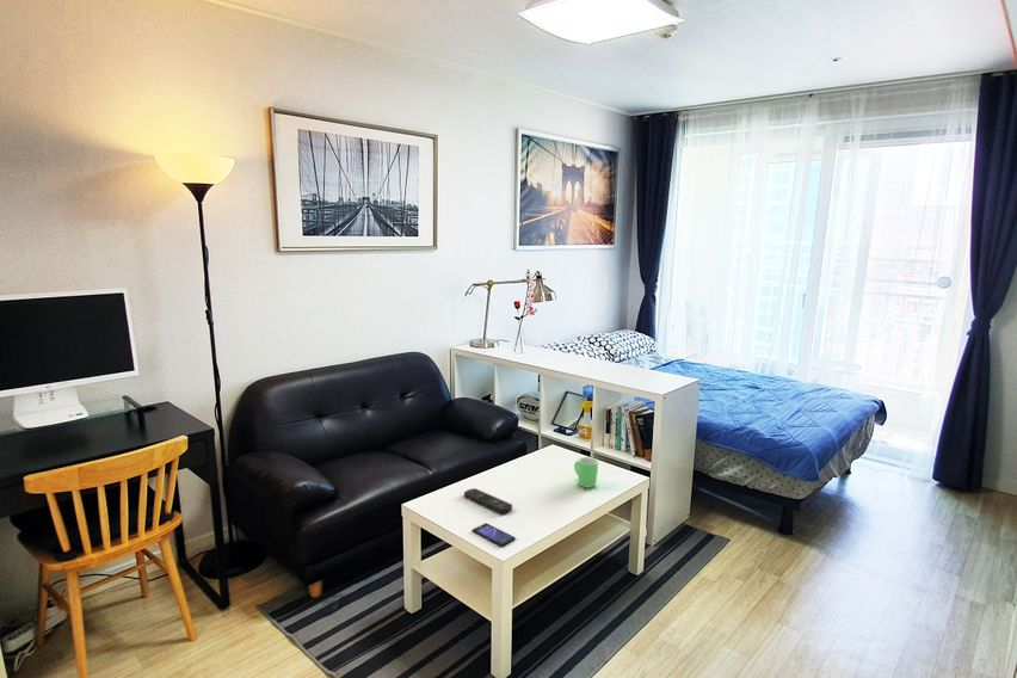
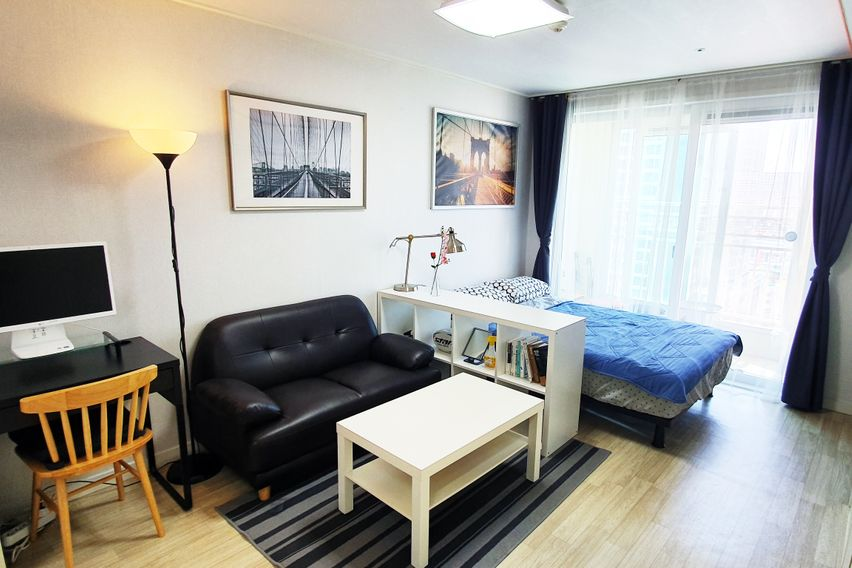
- mug [573,456,599,489]
- smartphone [471,522,517,547]
- remote control [463,487,513,514]
